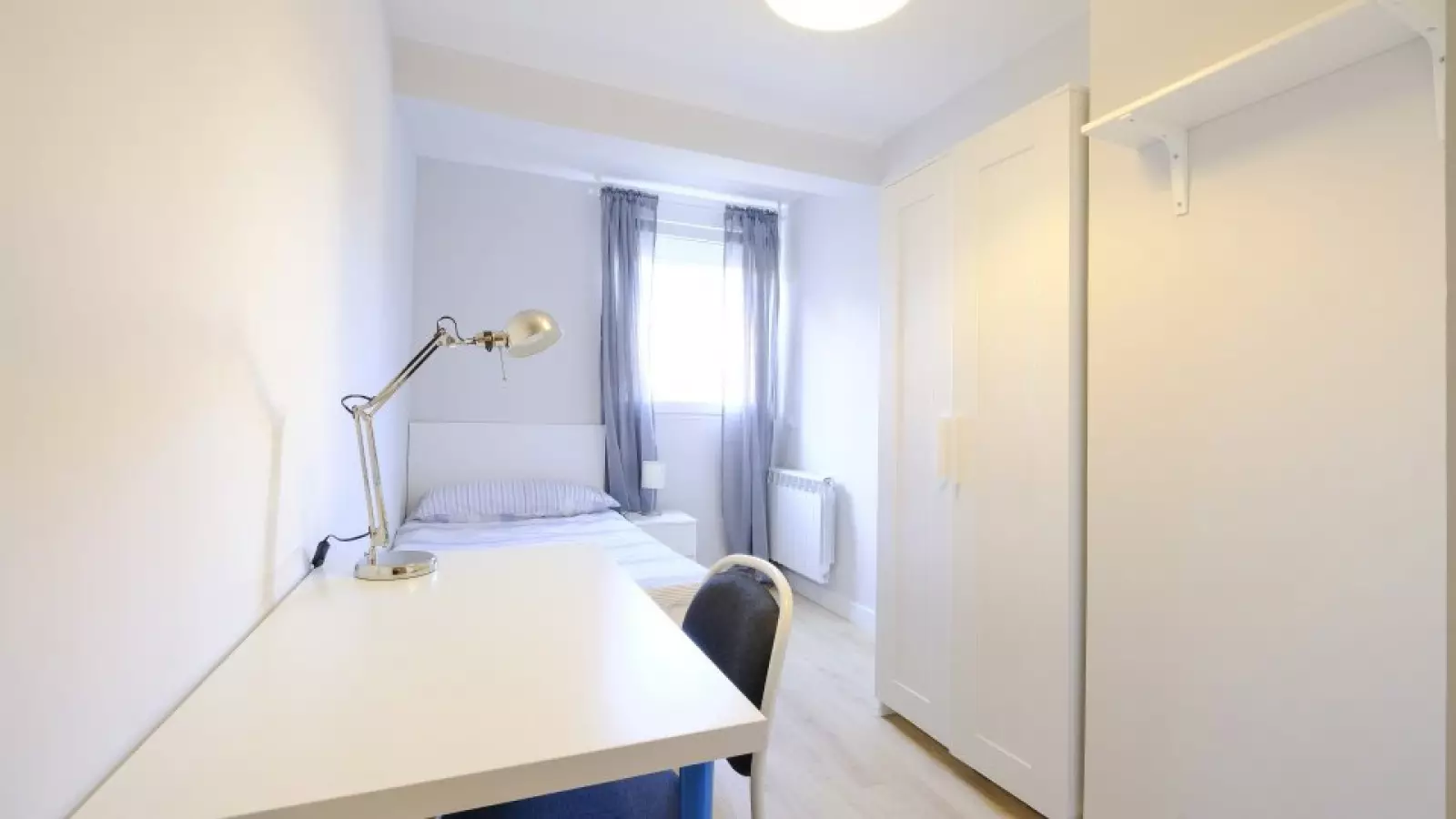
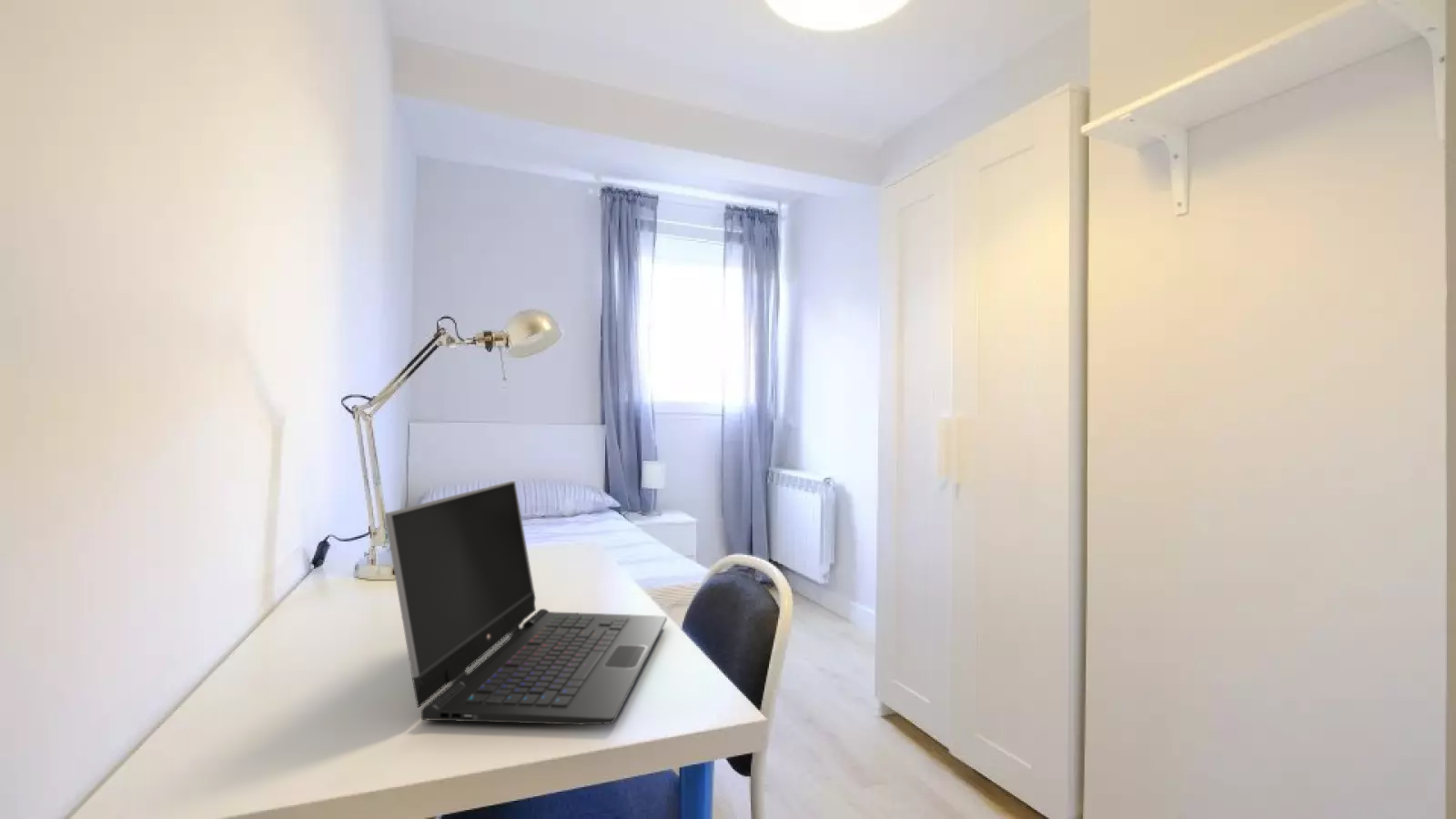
+ laptop computer [384,480,668,726]
